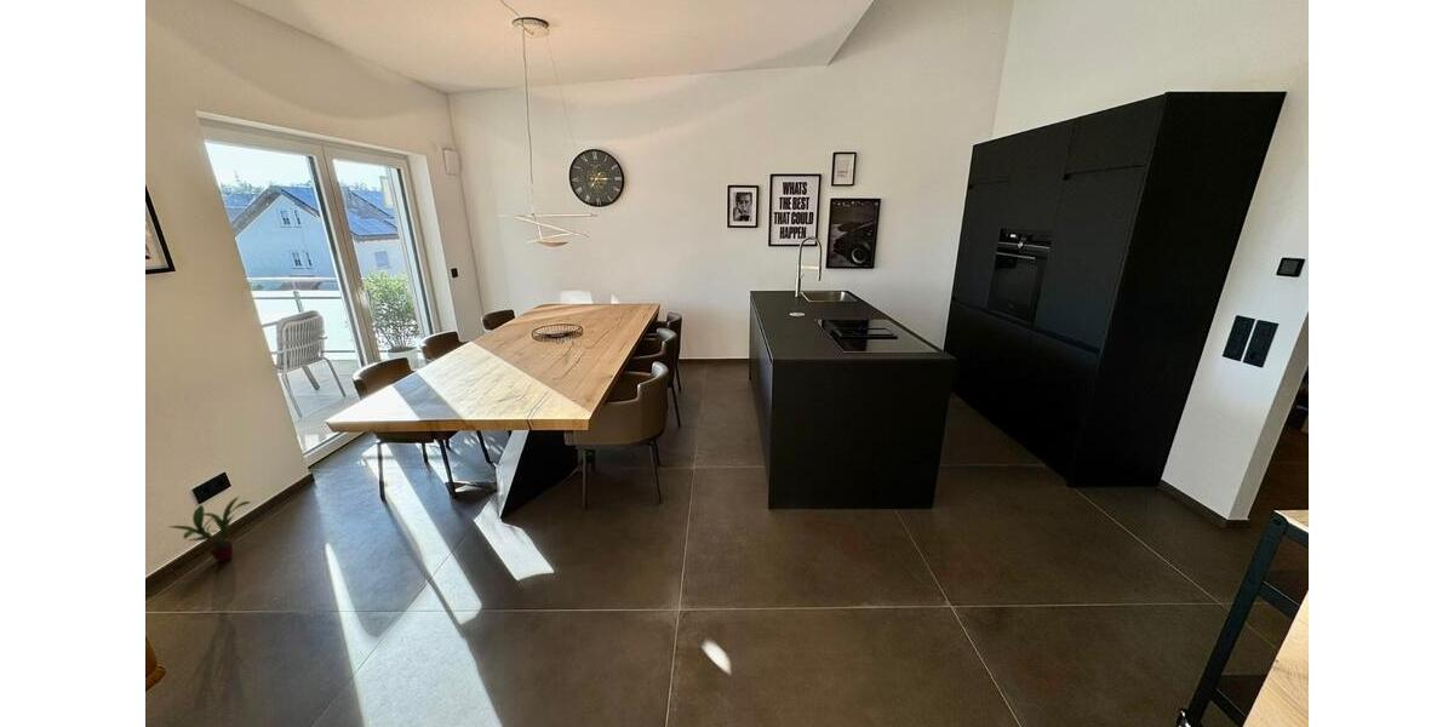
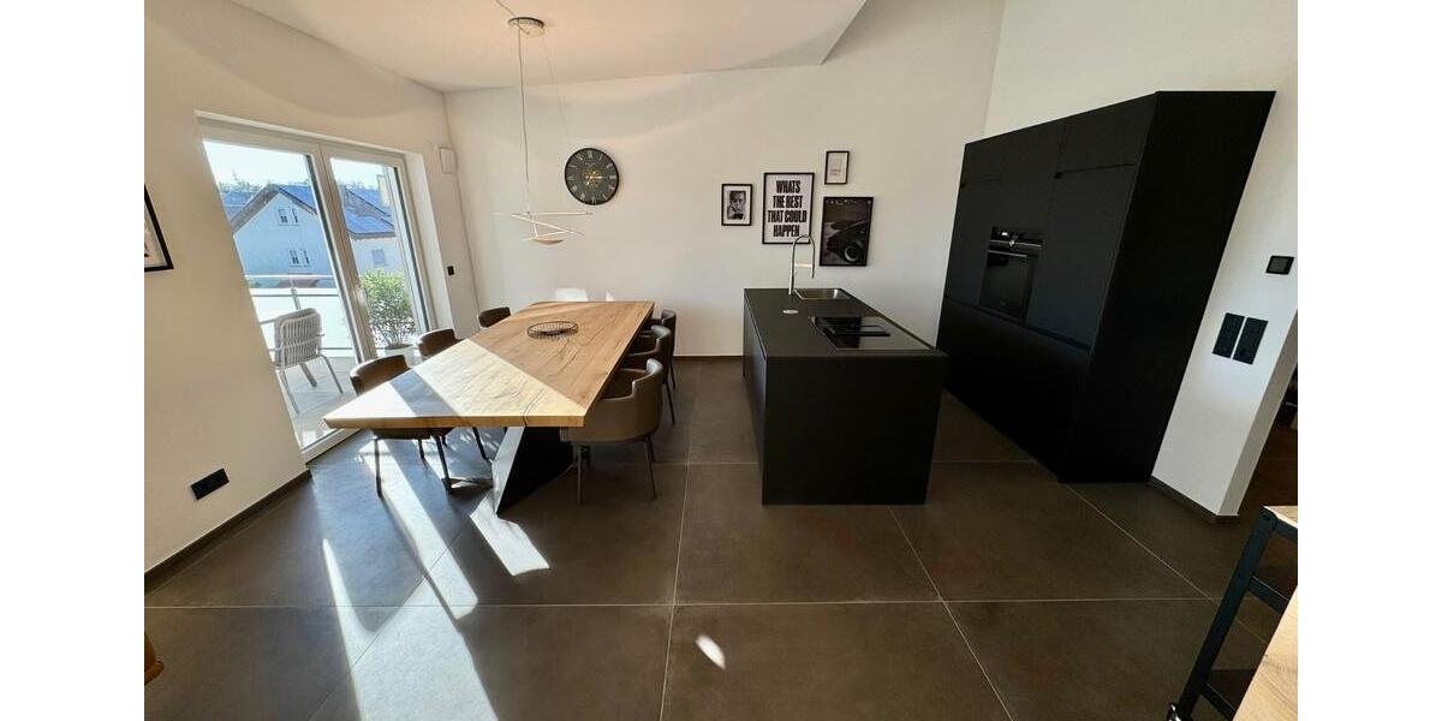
- potted plant [168,496,252,562]
